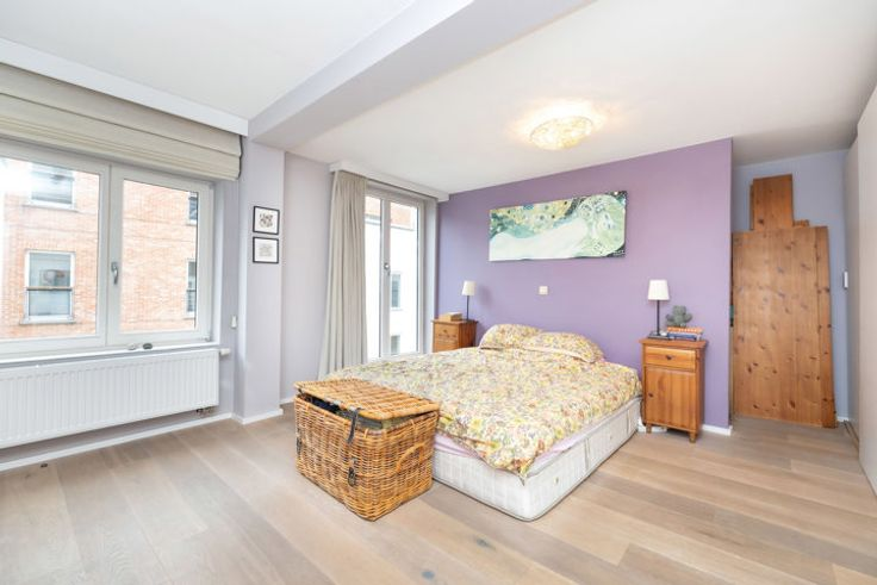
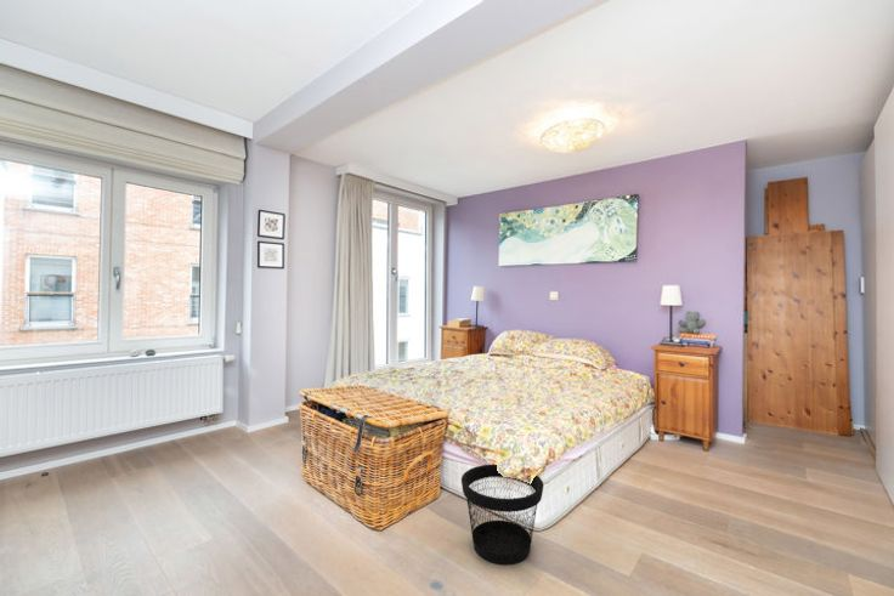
+ wastebasket [460,464,544,566]
